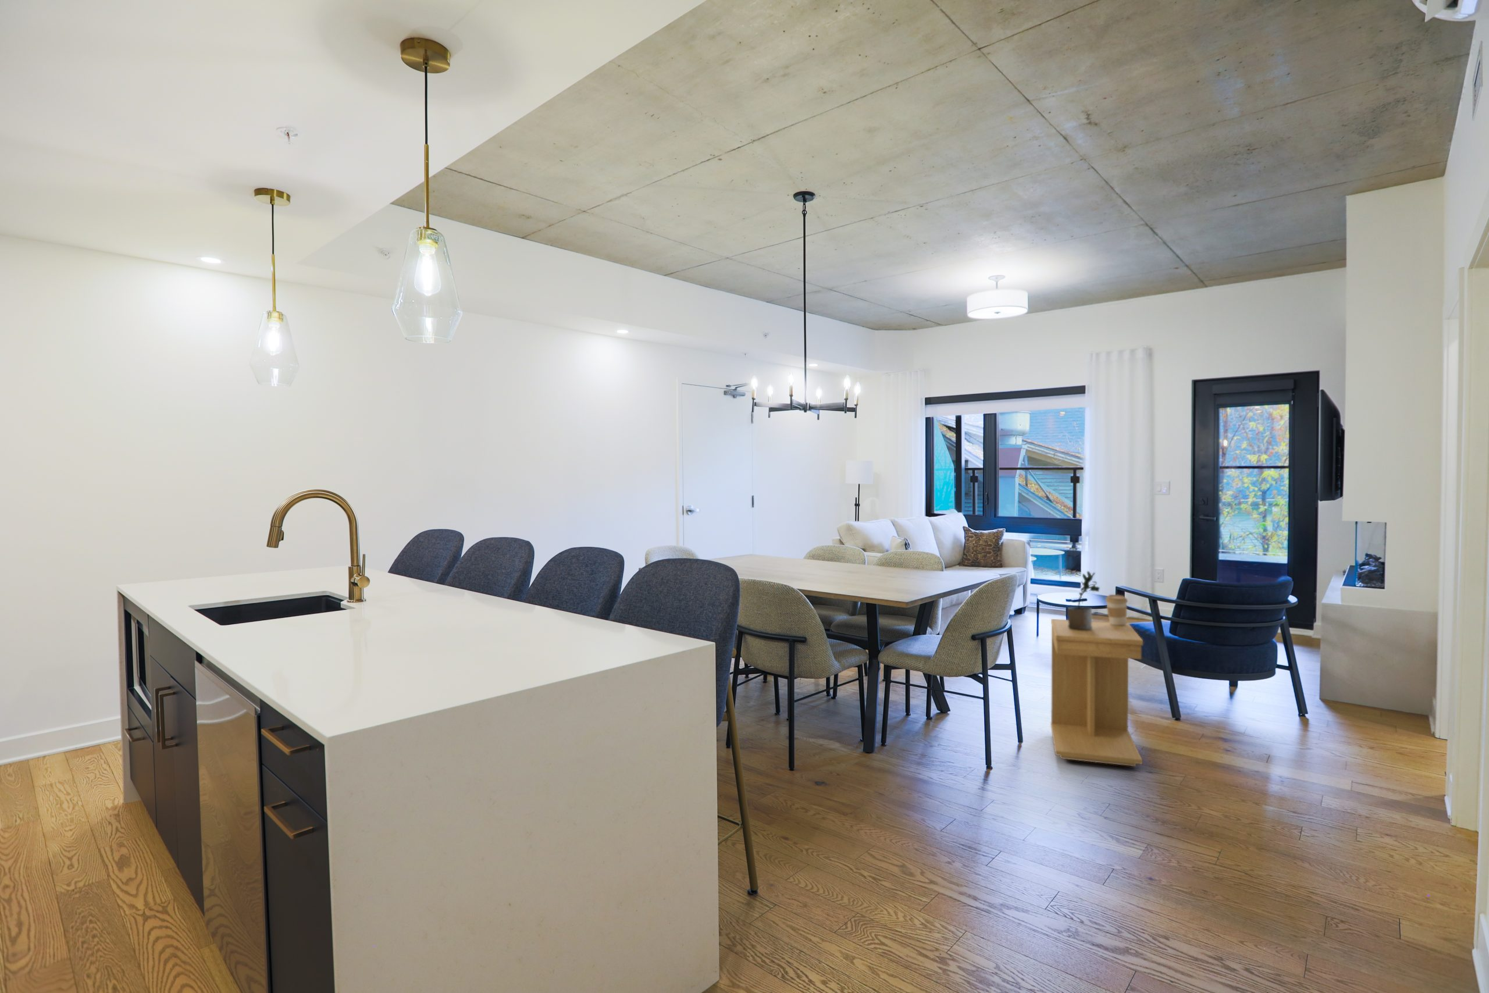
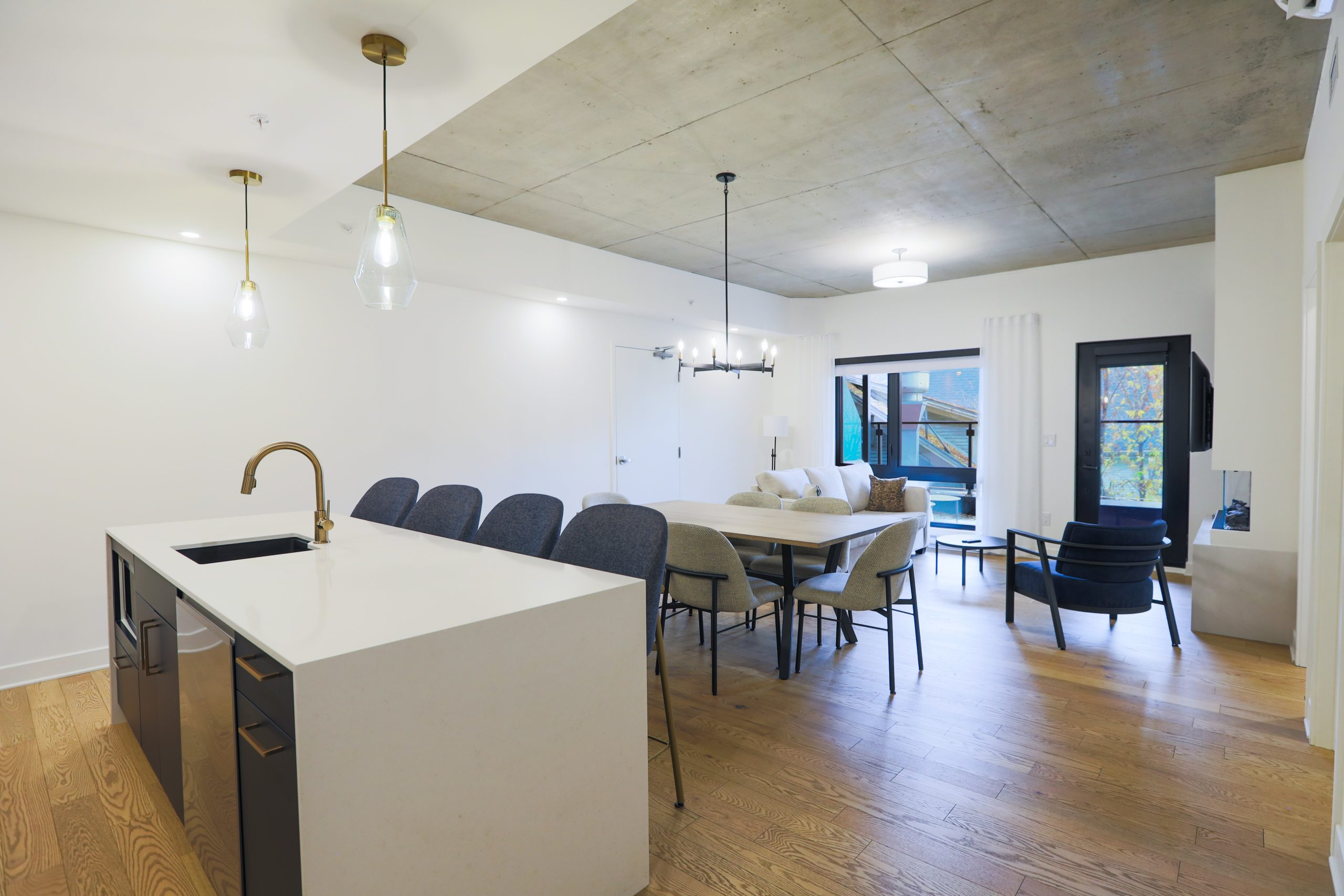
- side table [1050,618,1143,767]
- coffee cup [1105,594,1128,625]
- potted plant [1067,571,1100,631]
